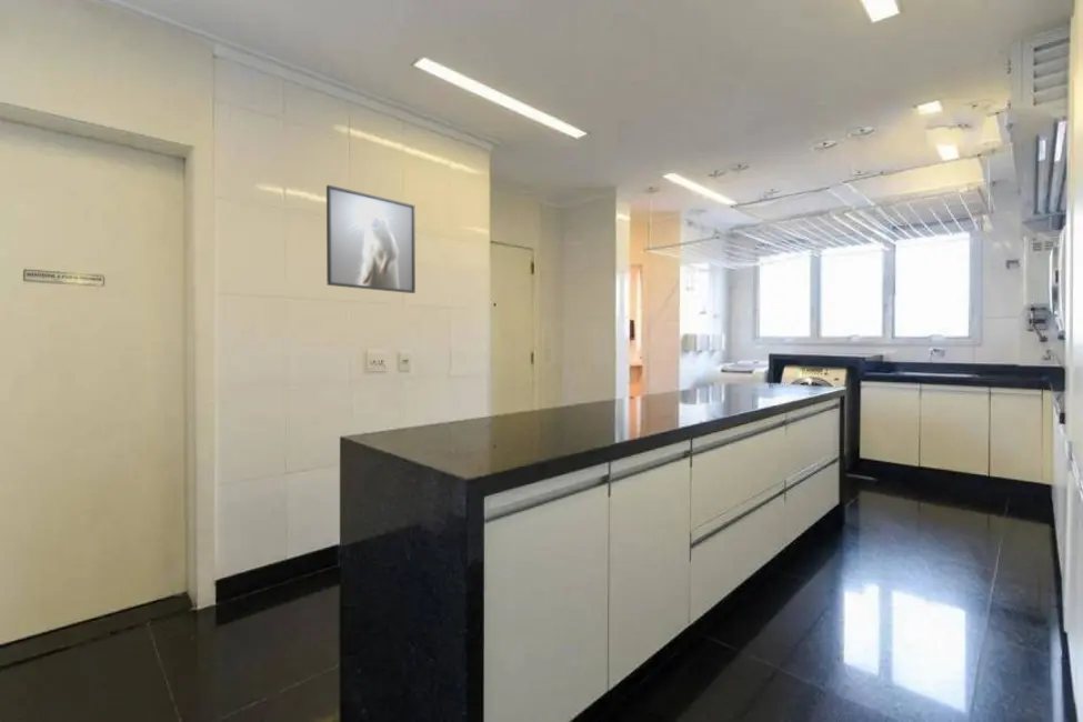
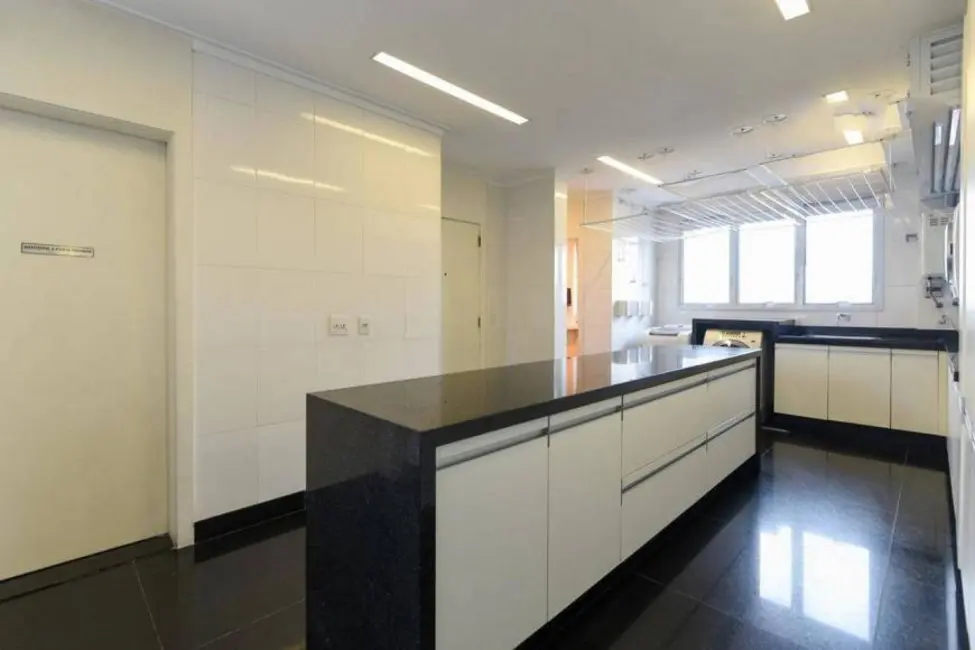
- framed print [325,184,417,294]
